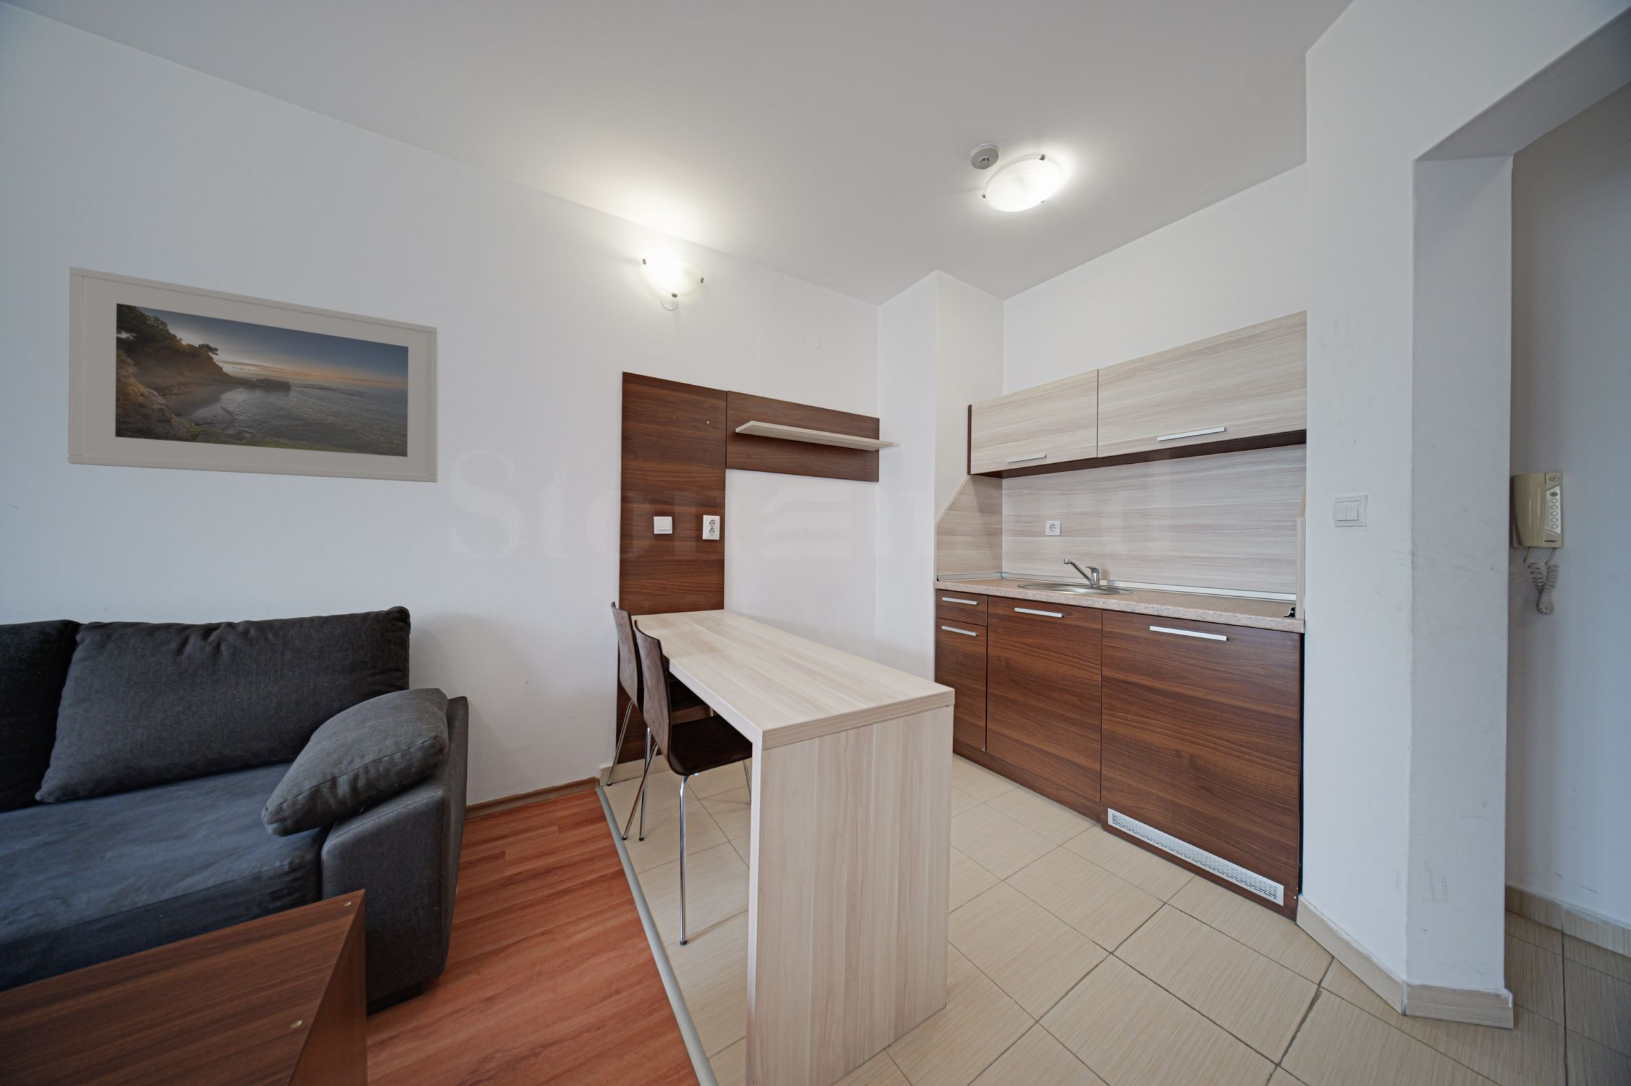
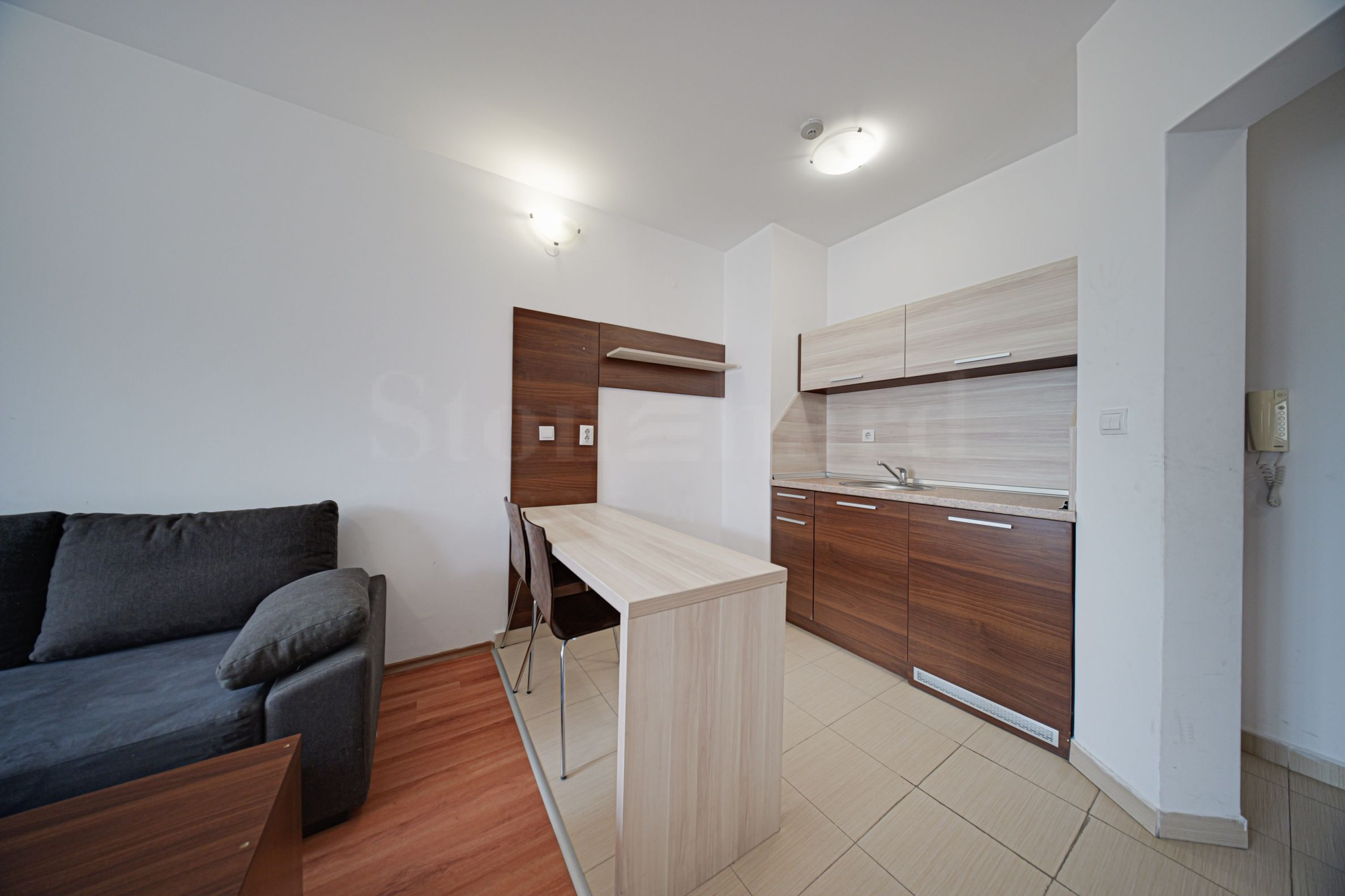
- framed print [67,265,439,482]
